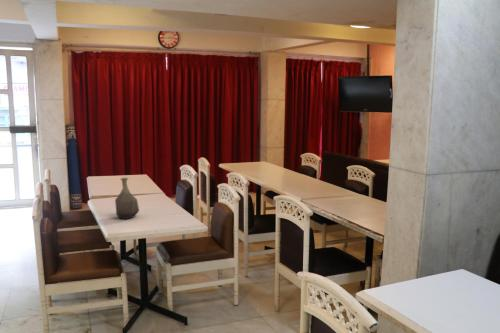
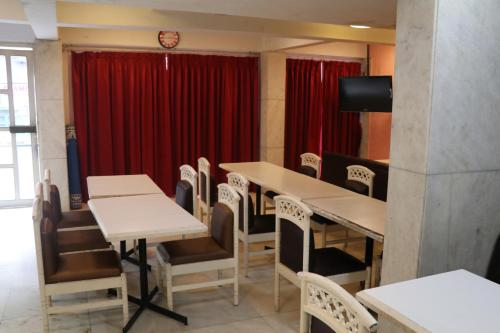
- vase [114,177,140,220]
